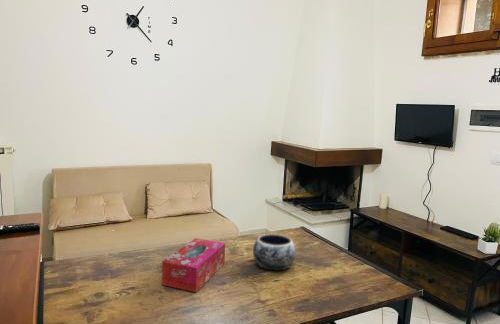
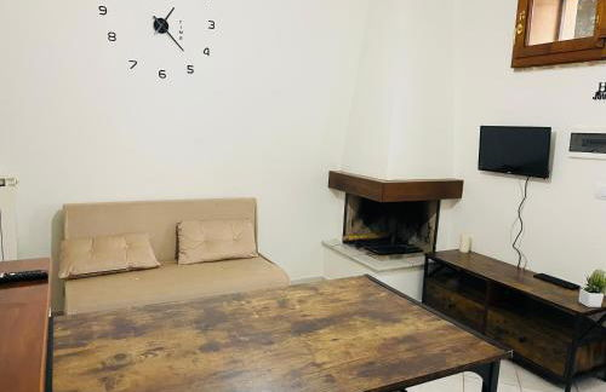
- decorative bowl [252,233,297,272]
- tissue box [161,237,226,293]
